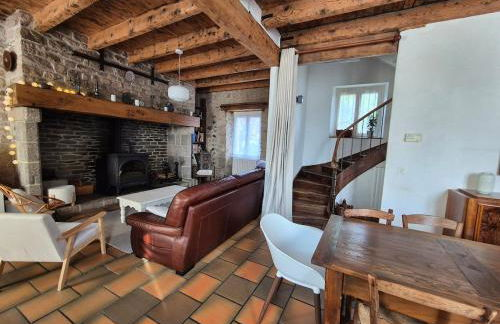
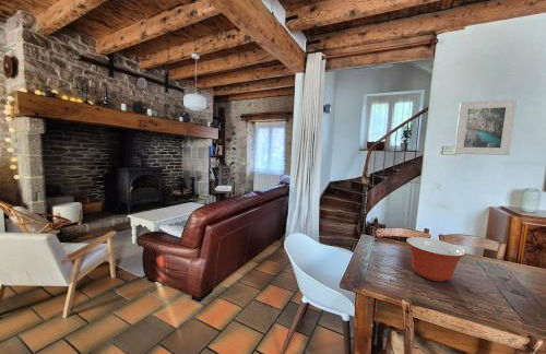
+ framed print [453,98,518,156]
+ mixing bowl [405,236,466,283]
